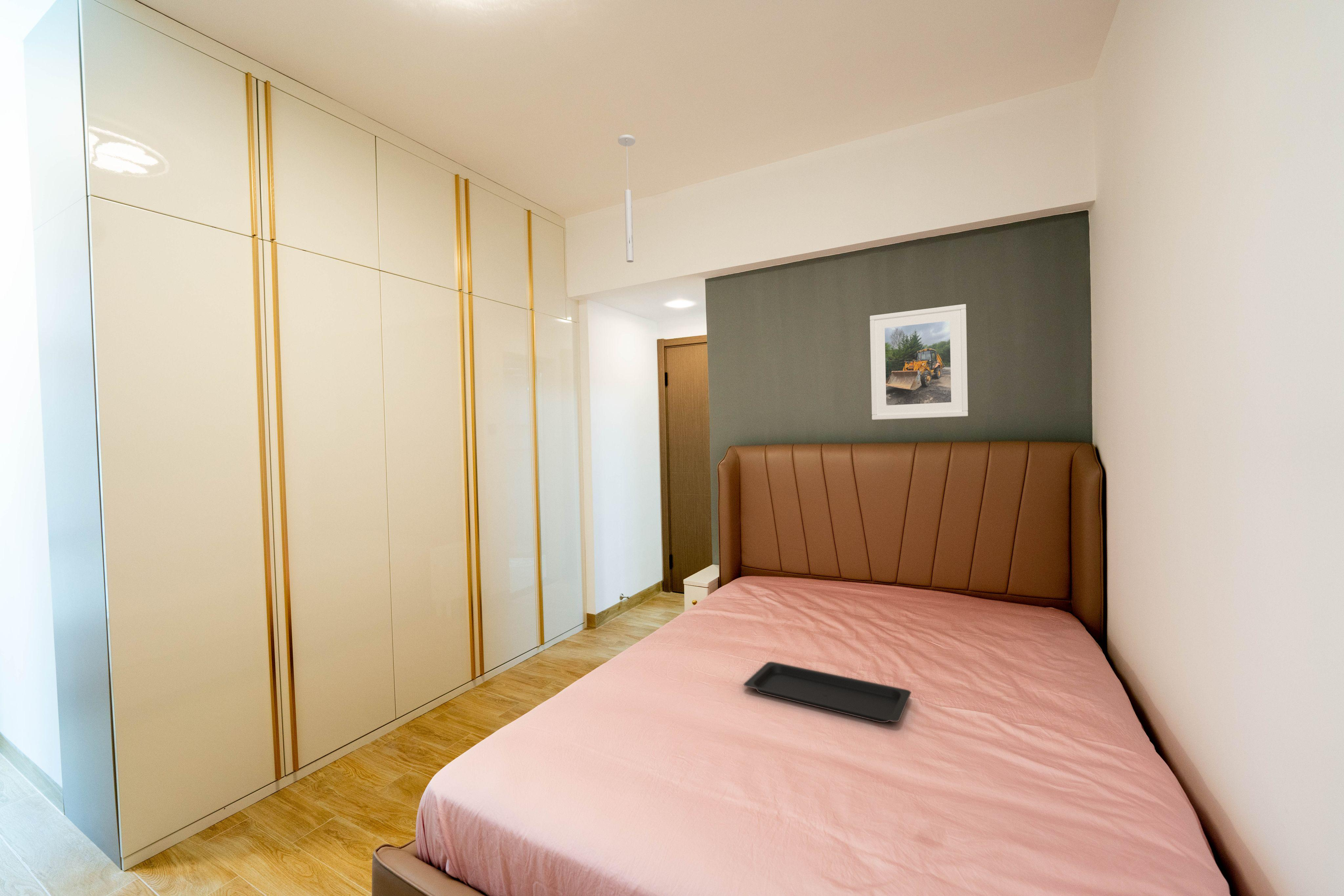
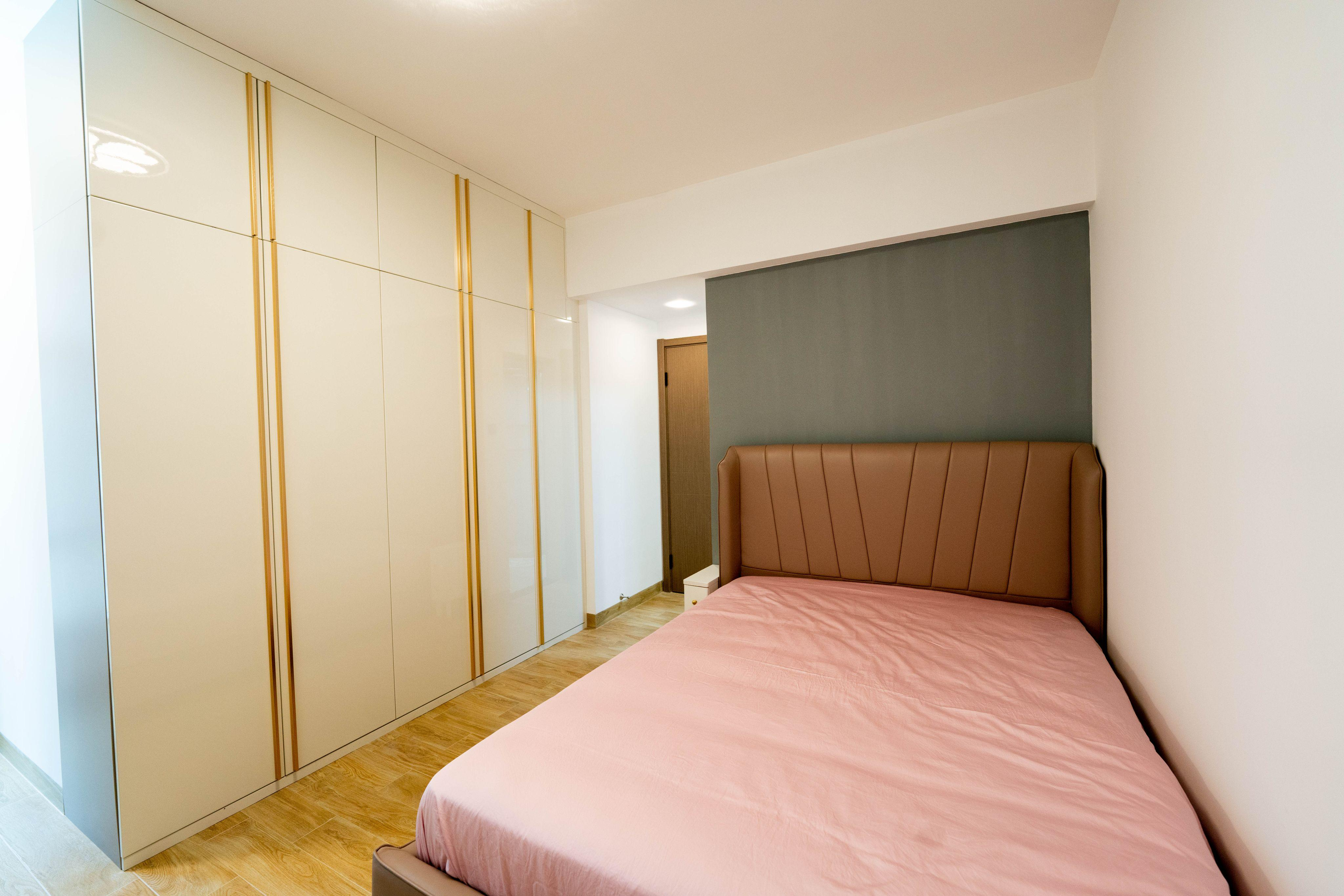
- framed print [870,304,968,420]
- serving tray [744,661,912,723]
- ceiling light [618,134,636,263]
